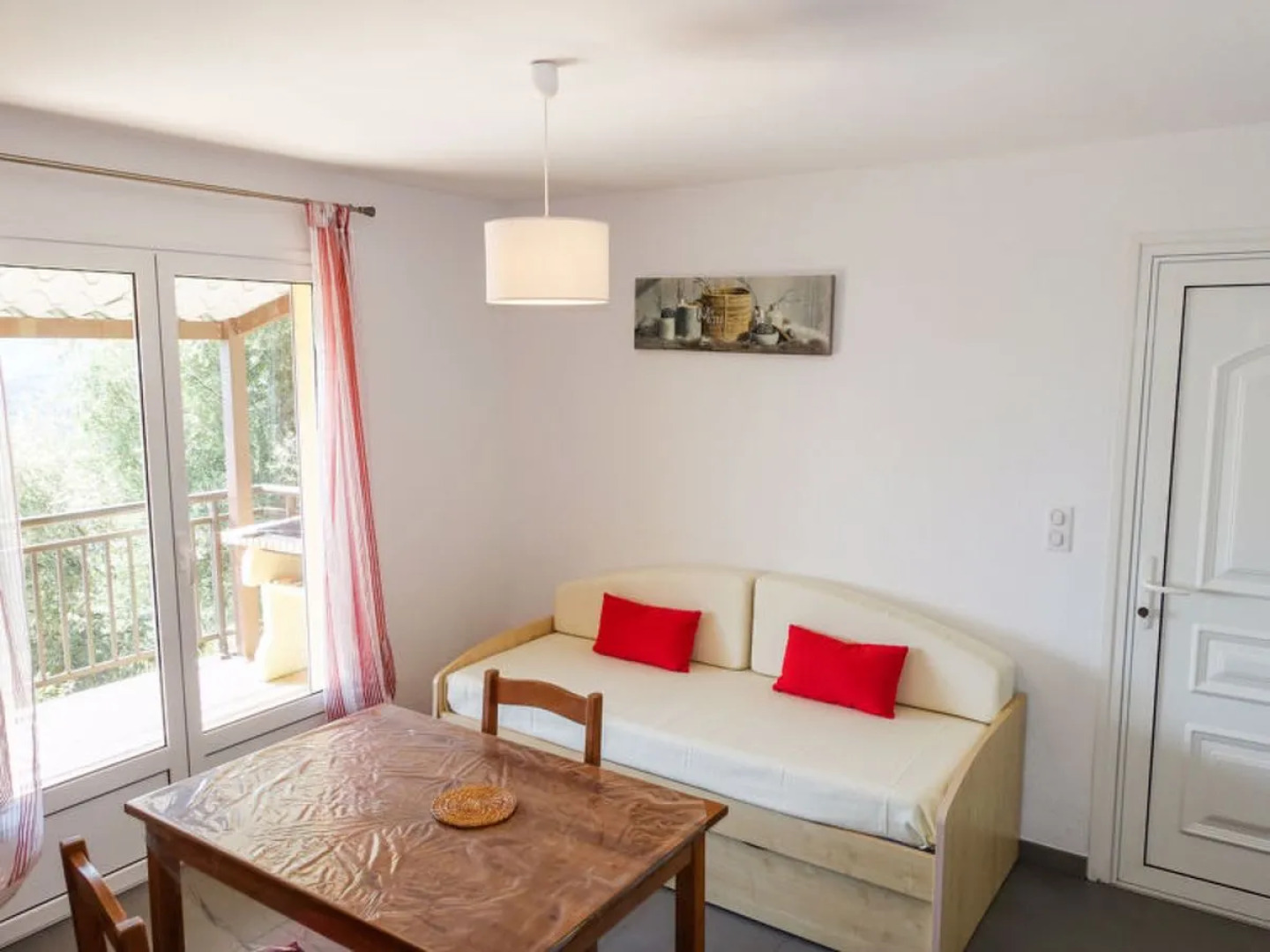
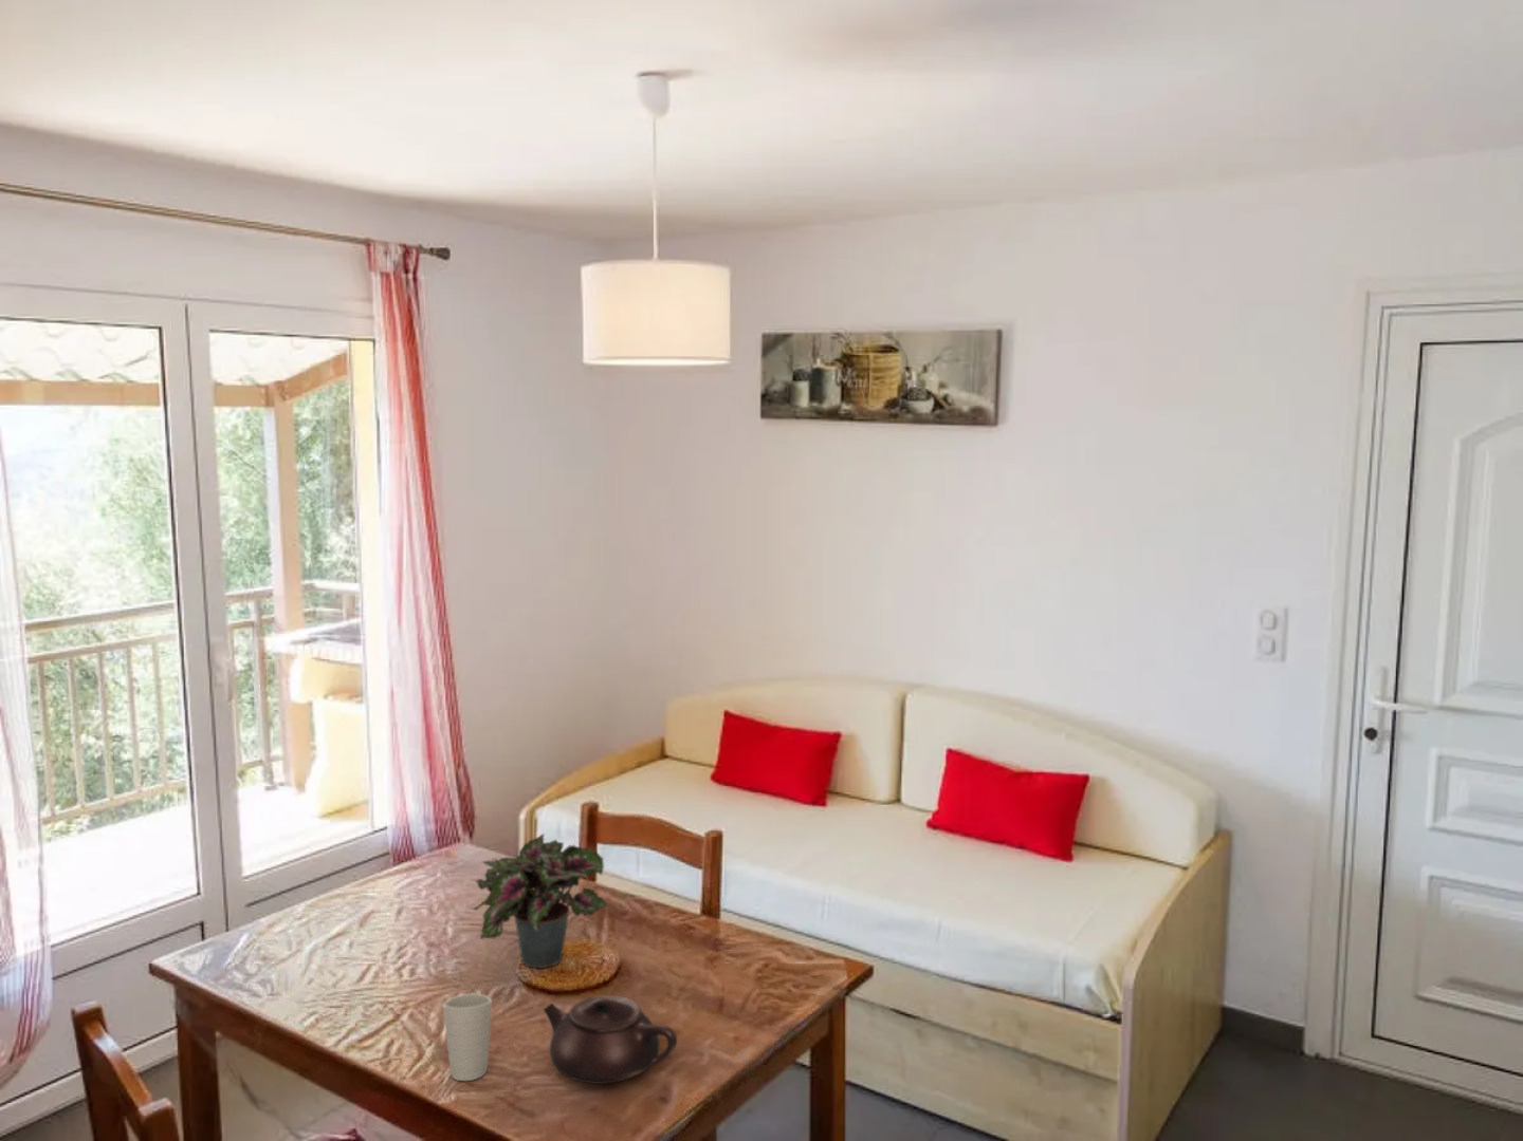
+ potted plant [469,833,609,968]
+ teapot [542,994,678,1085]
+ cup [441,992,494,1082]
